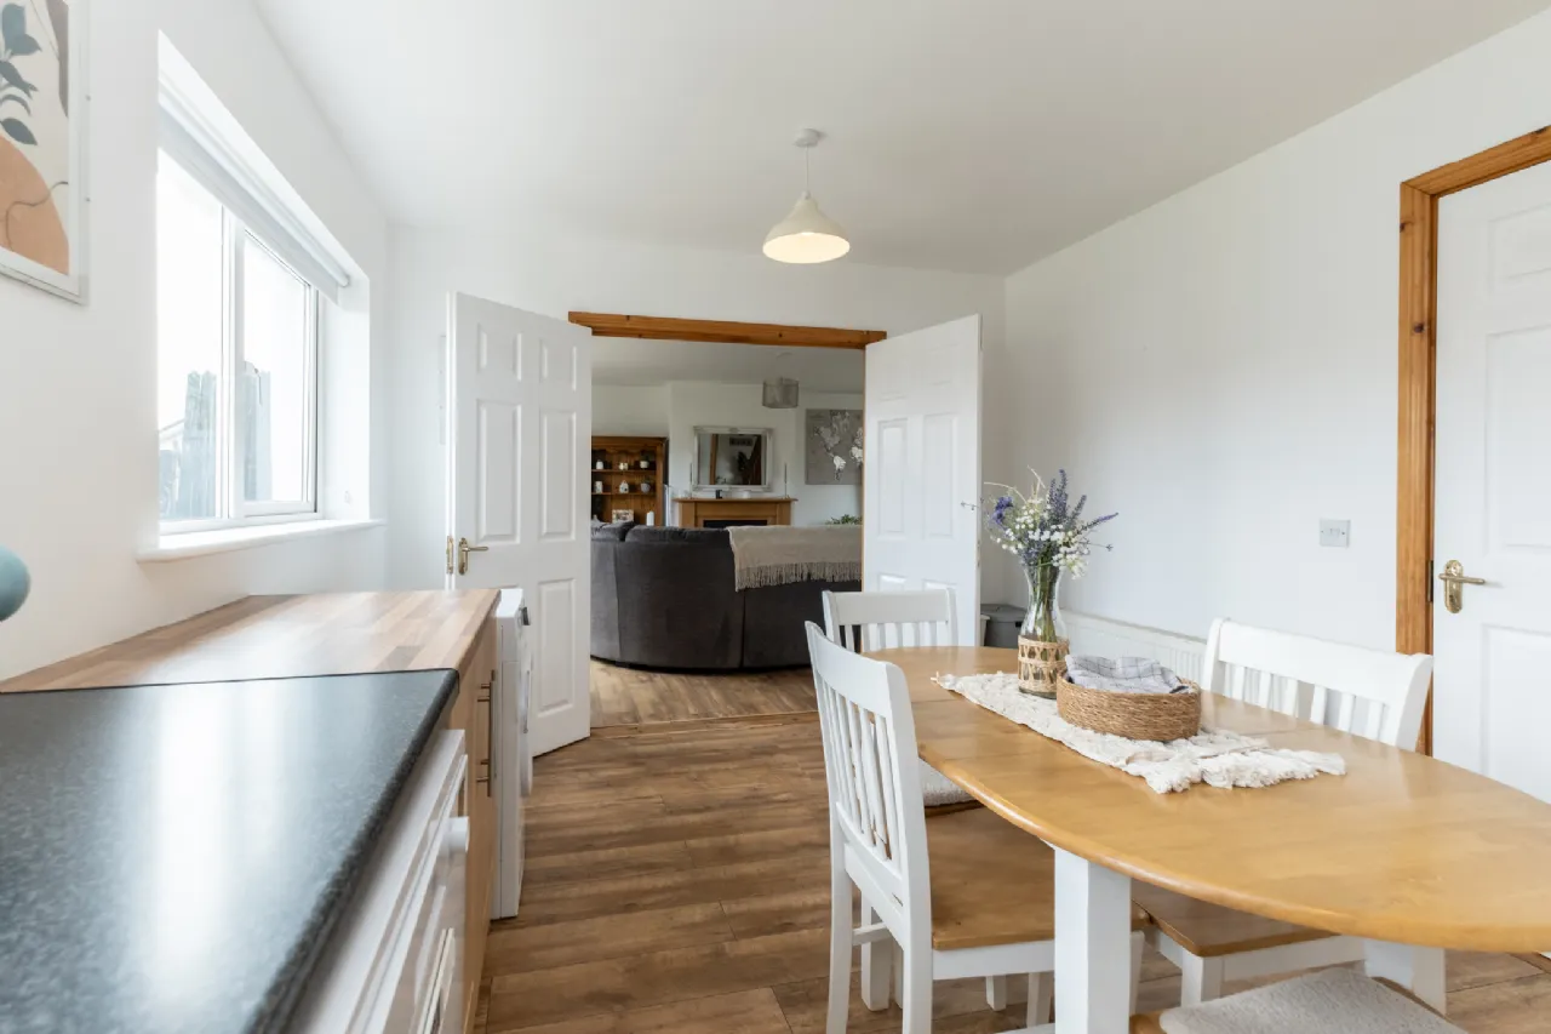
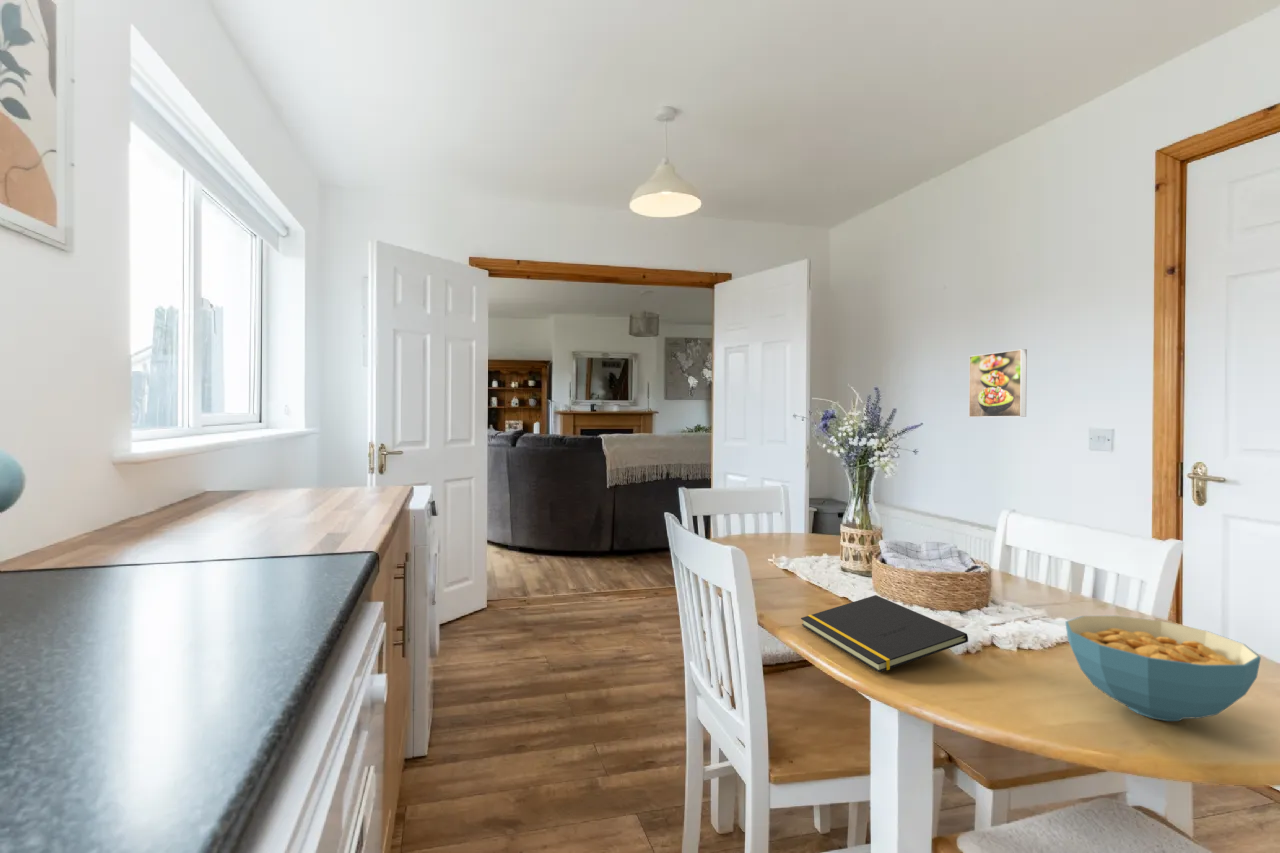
+ notepad [800,594,969,673]
+ cereal bowl [1064,615,1262,722]
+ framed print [968,348,1028,418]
